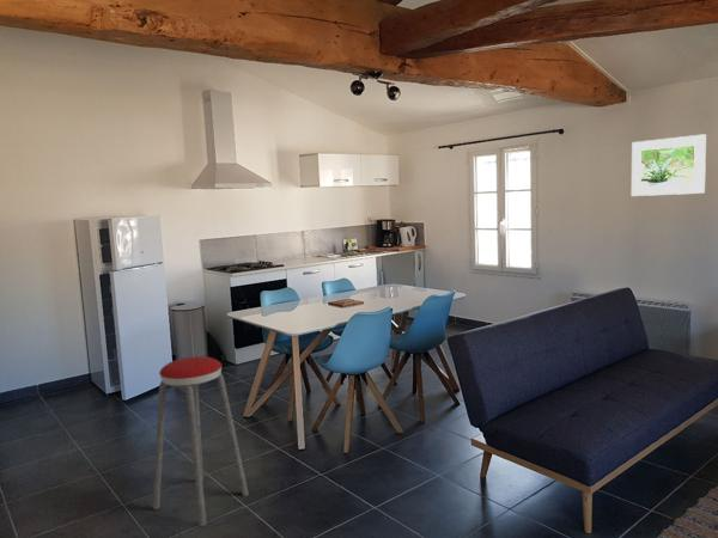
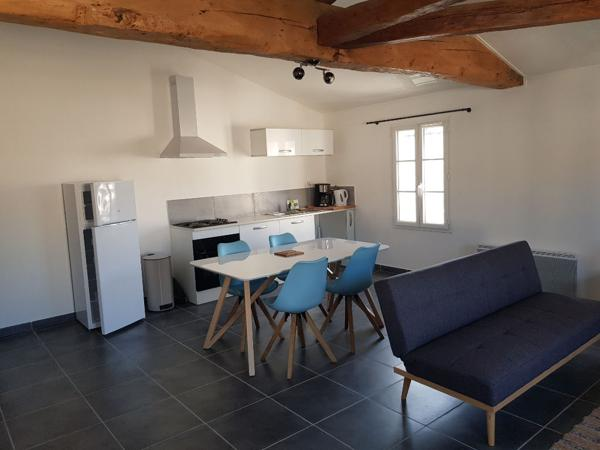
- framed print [631,133,707,197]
- music stool [152,355,250,527]
